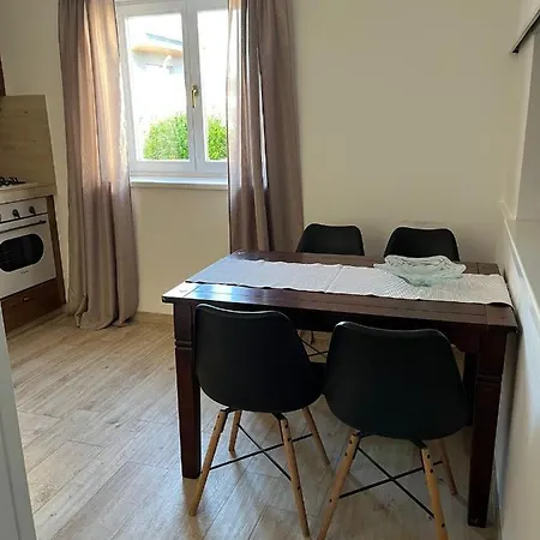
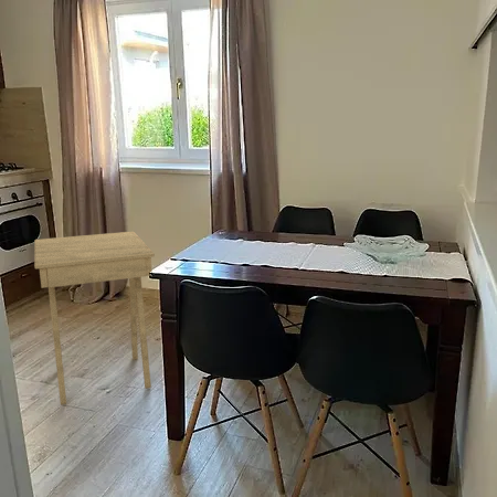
+ side table [33,231,156,406]
